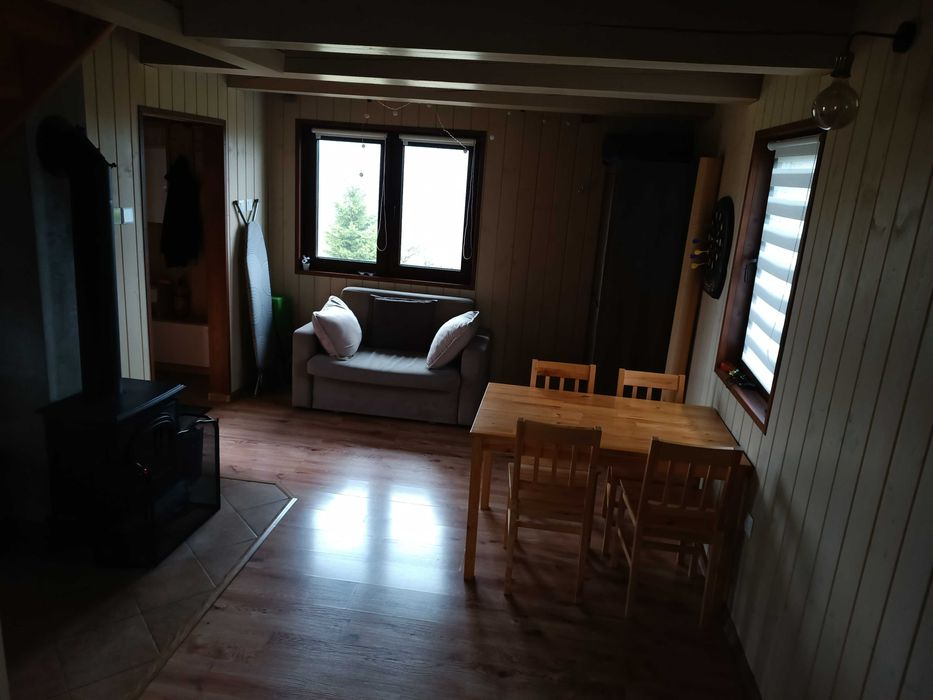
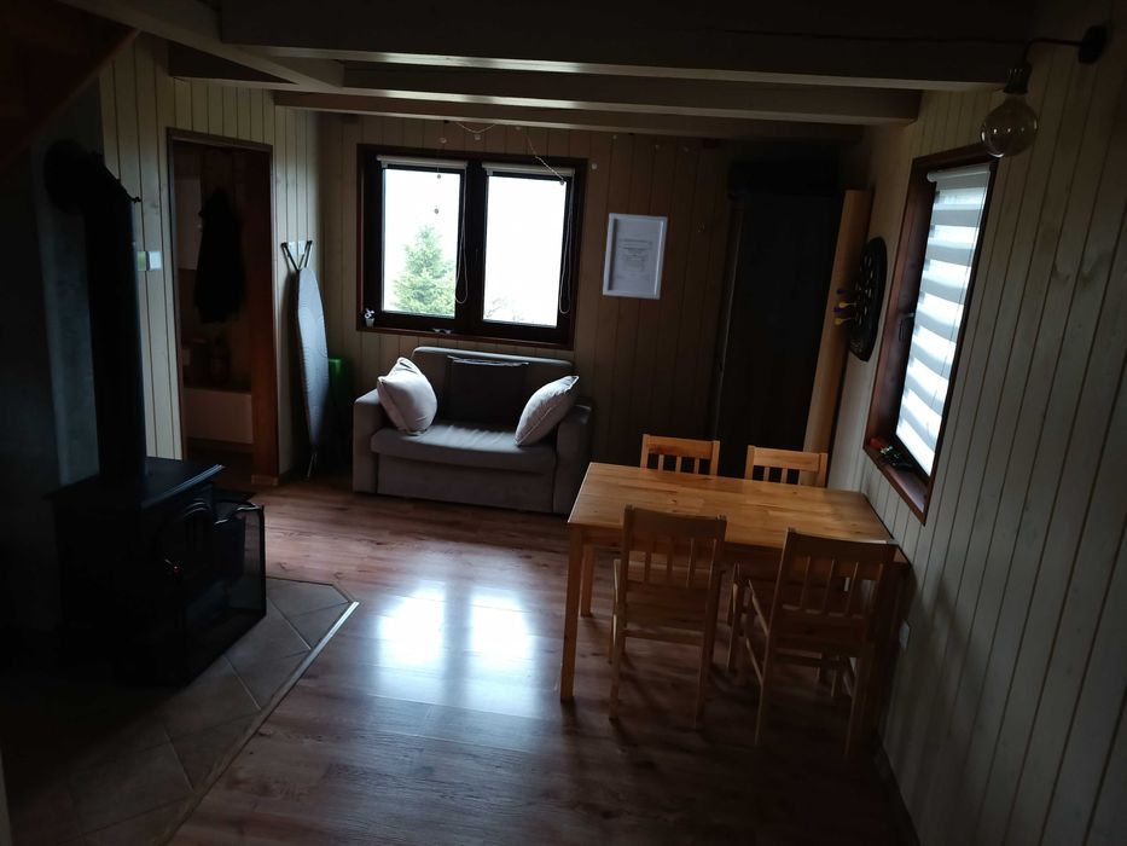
+ wall art [602,213,668,300]
